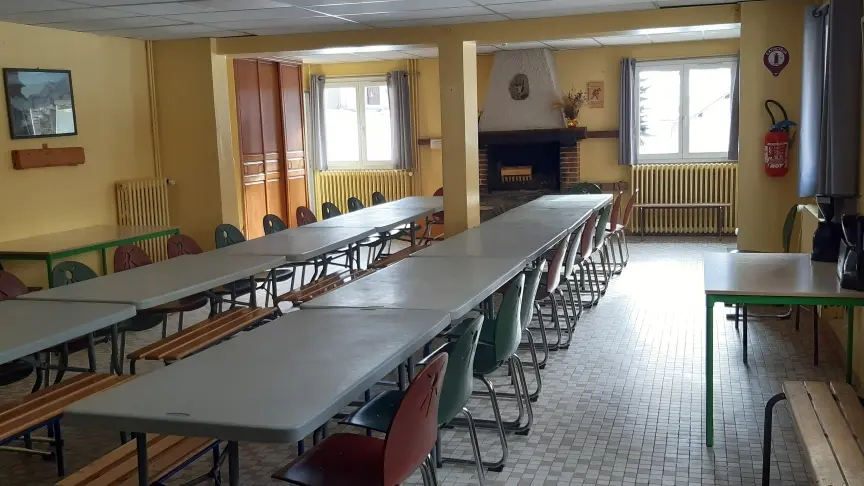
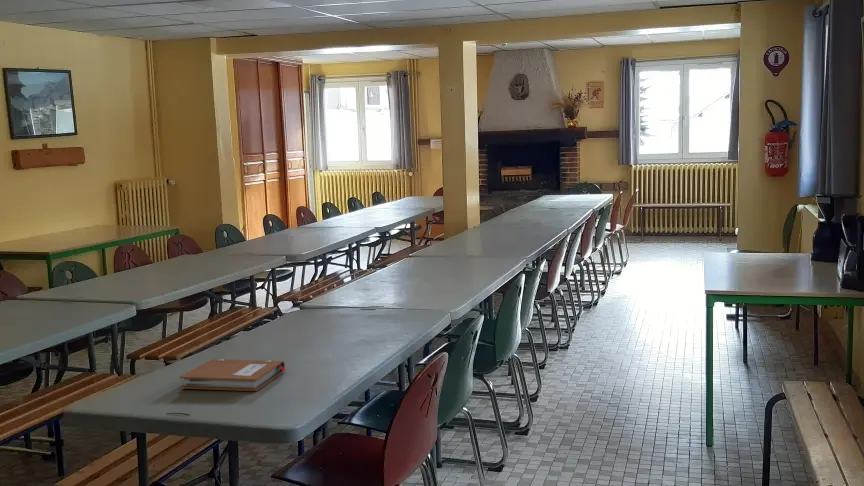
+ notebook [178,358,287,392]
